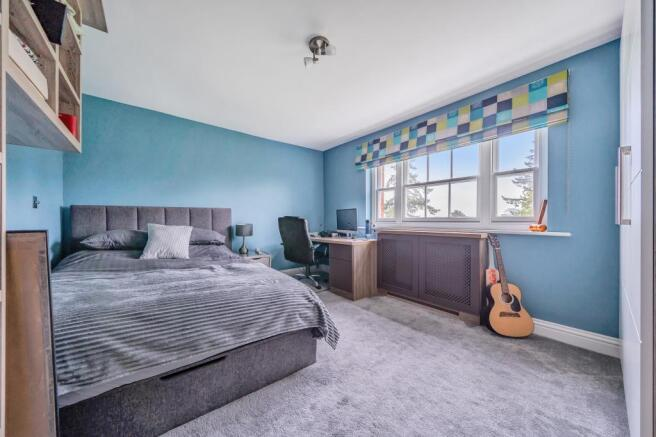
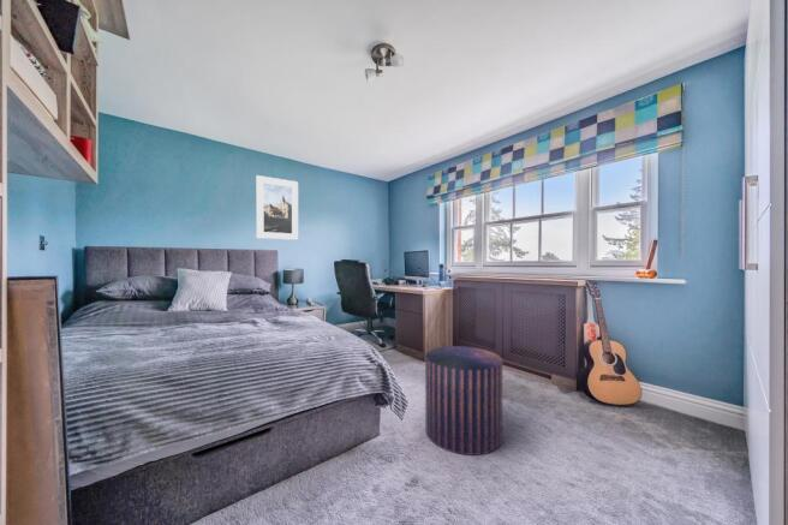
+ pouf [424,345,503,457]
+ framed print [255,174,299,241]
